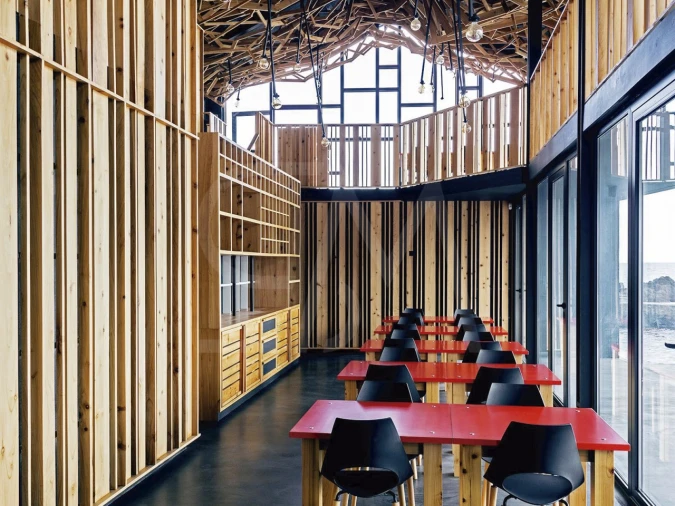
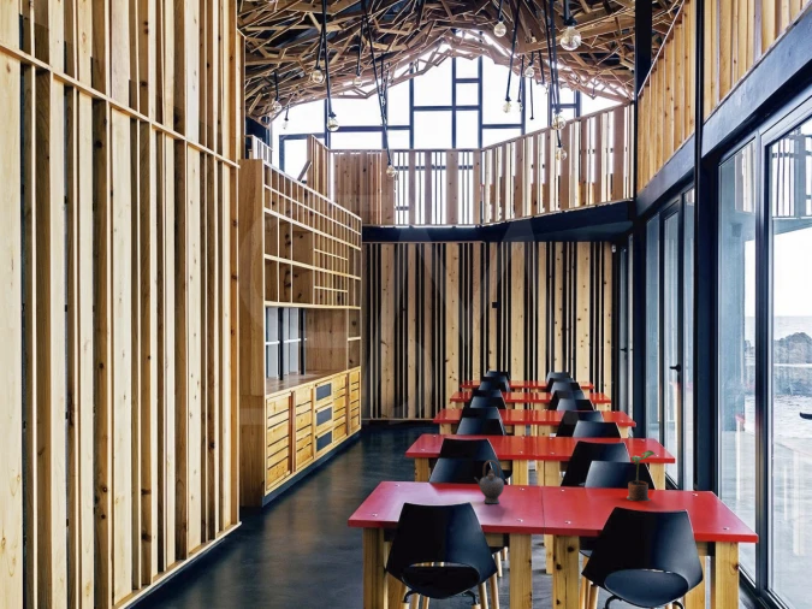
+ potted plant [626,449,656,502]
+ teapot [473,459,505,504]
